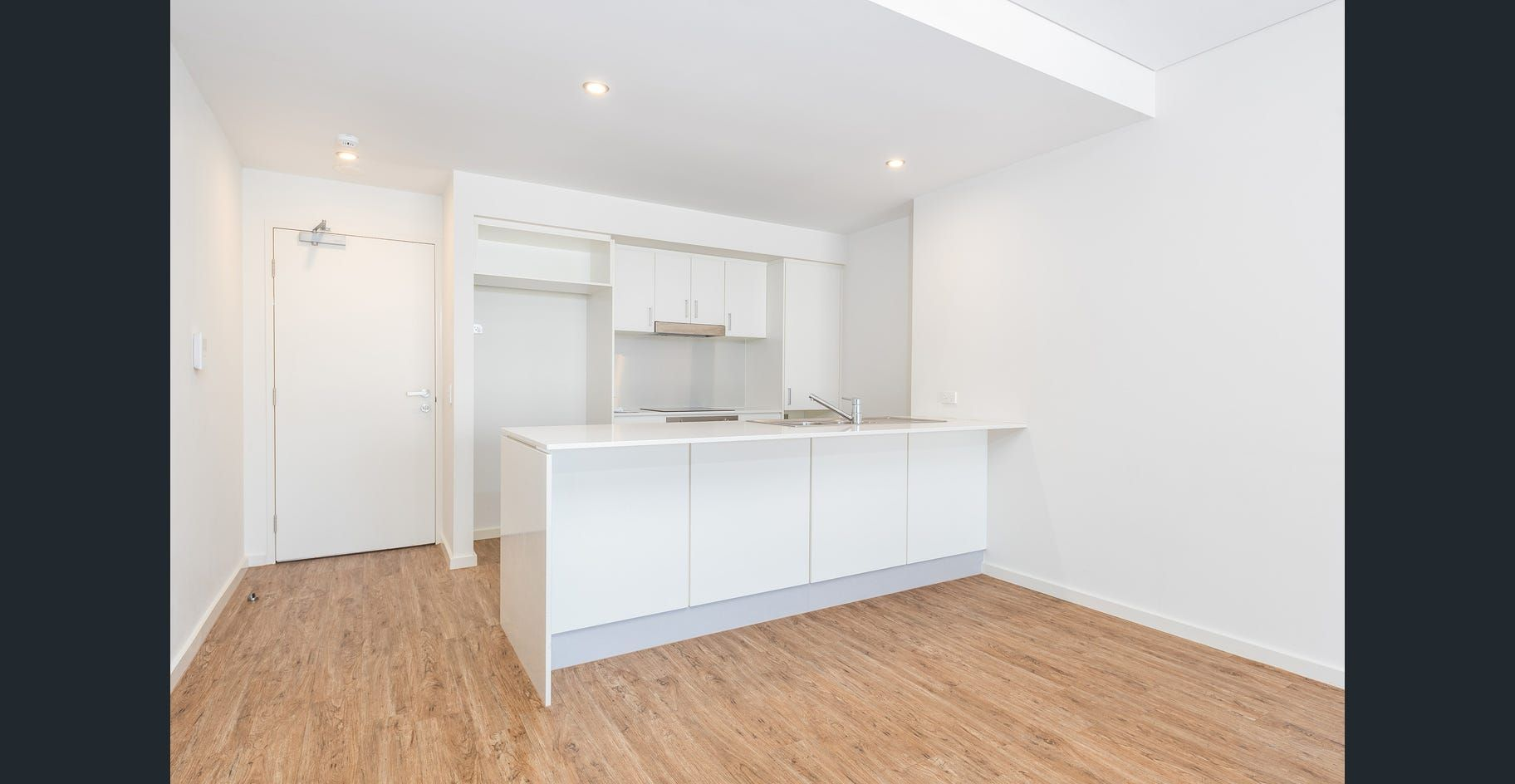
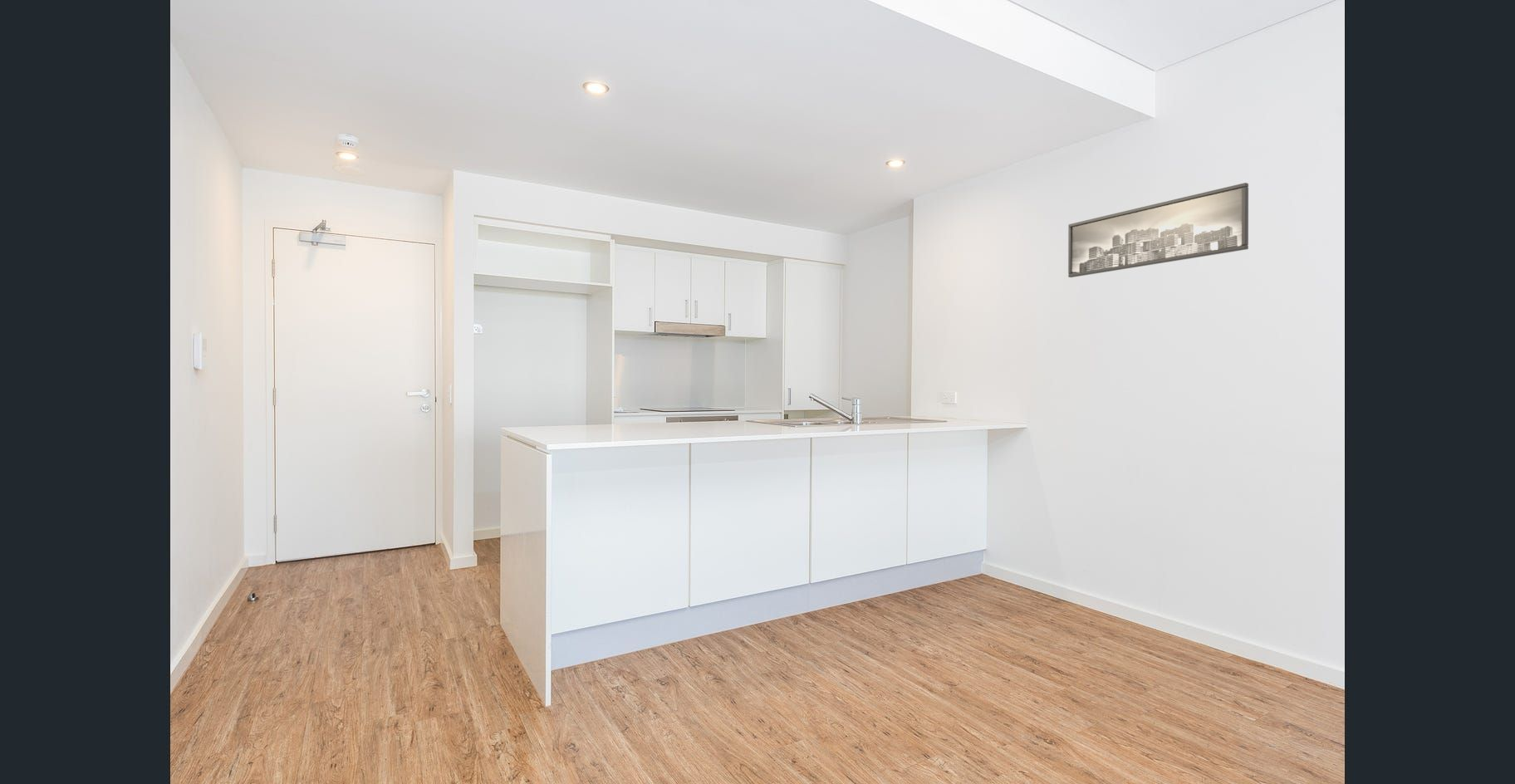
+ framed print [1067,182,1249,278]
